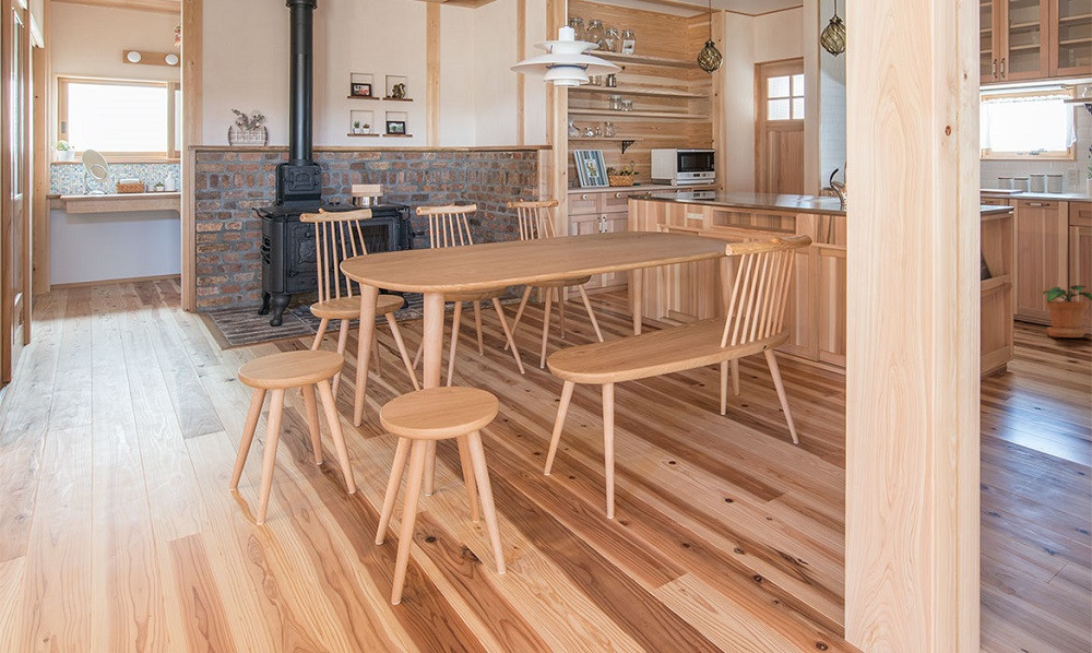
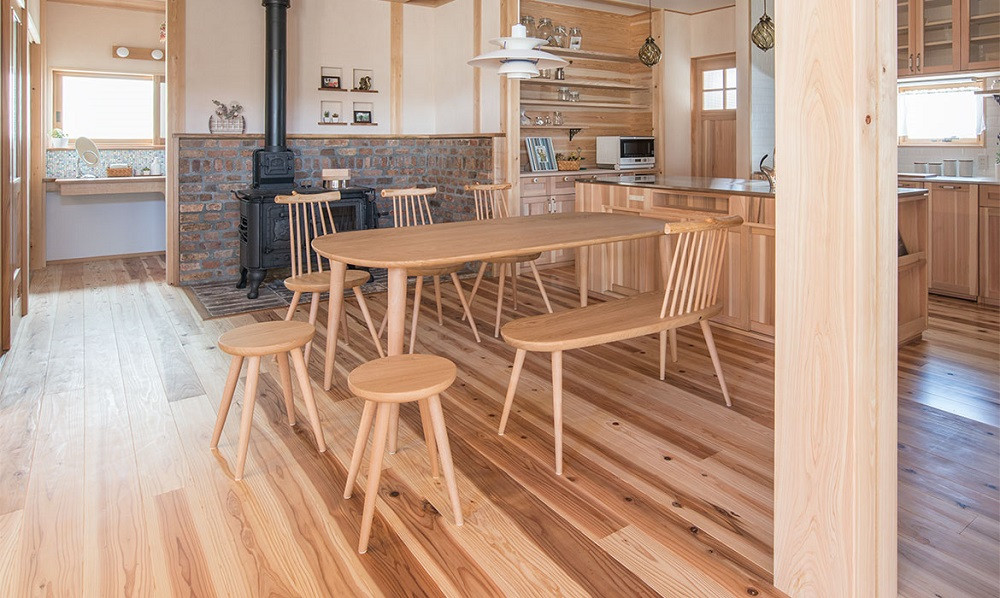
- potted plant [1042,284,1092,339]
